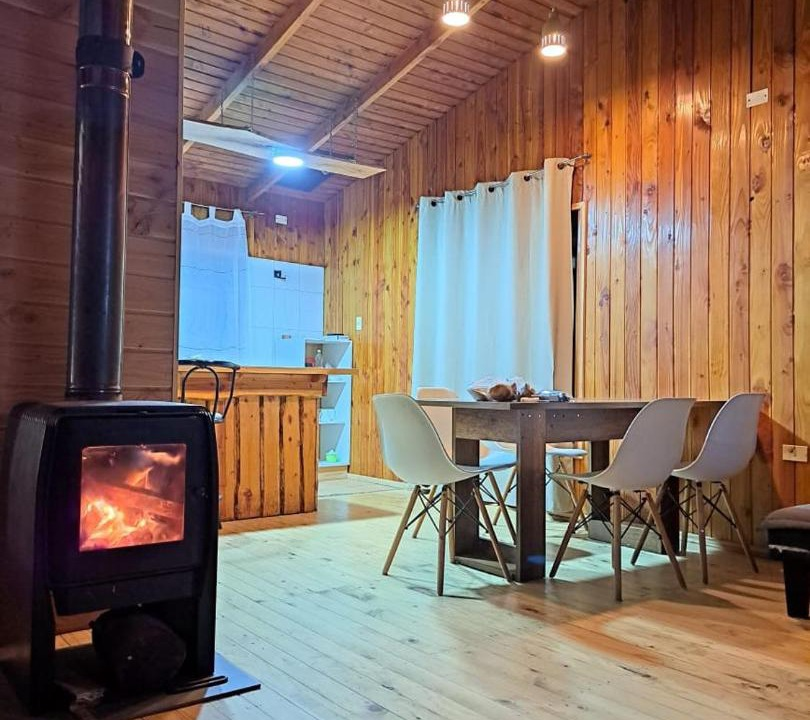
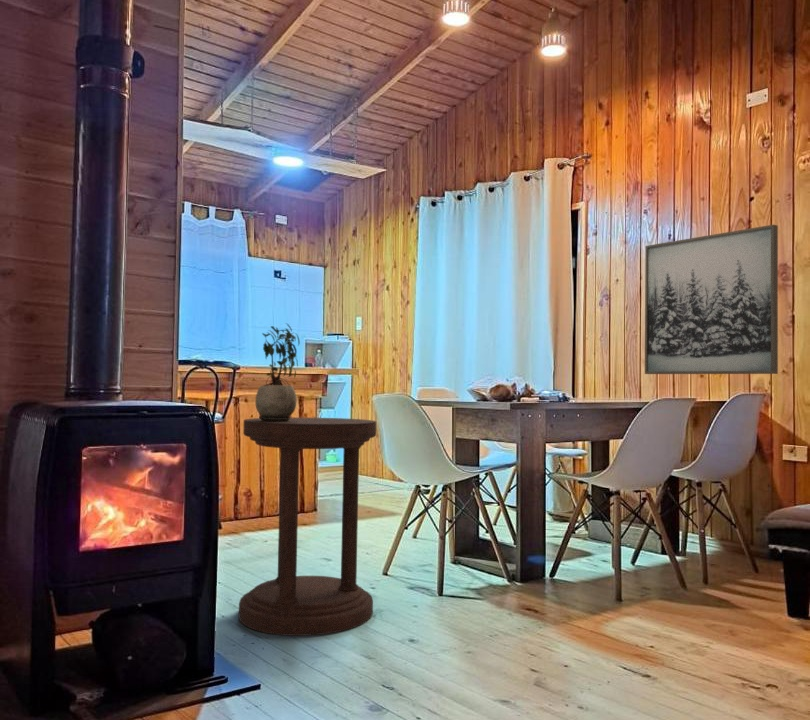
+ potted plant [254,322,301,422]
+ side table [238,416,377,637]
+ wall art [644,224,779,375]
